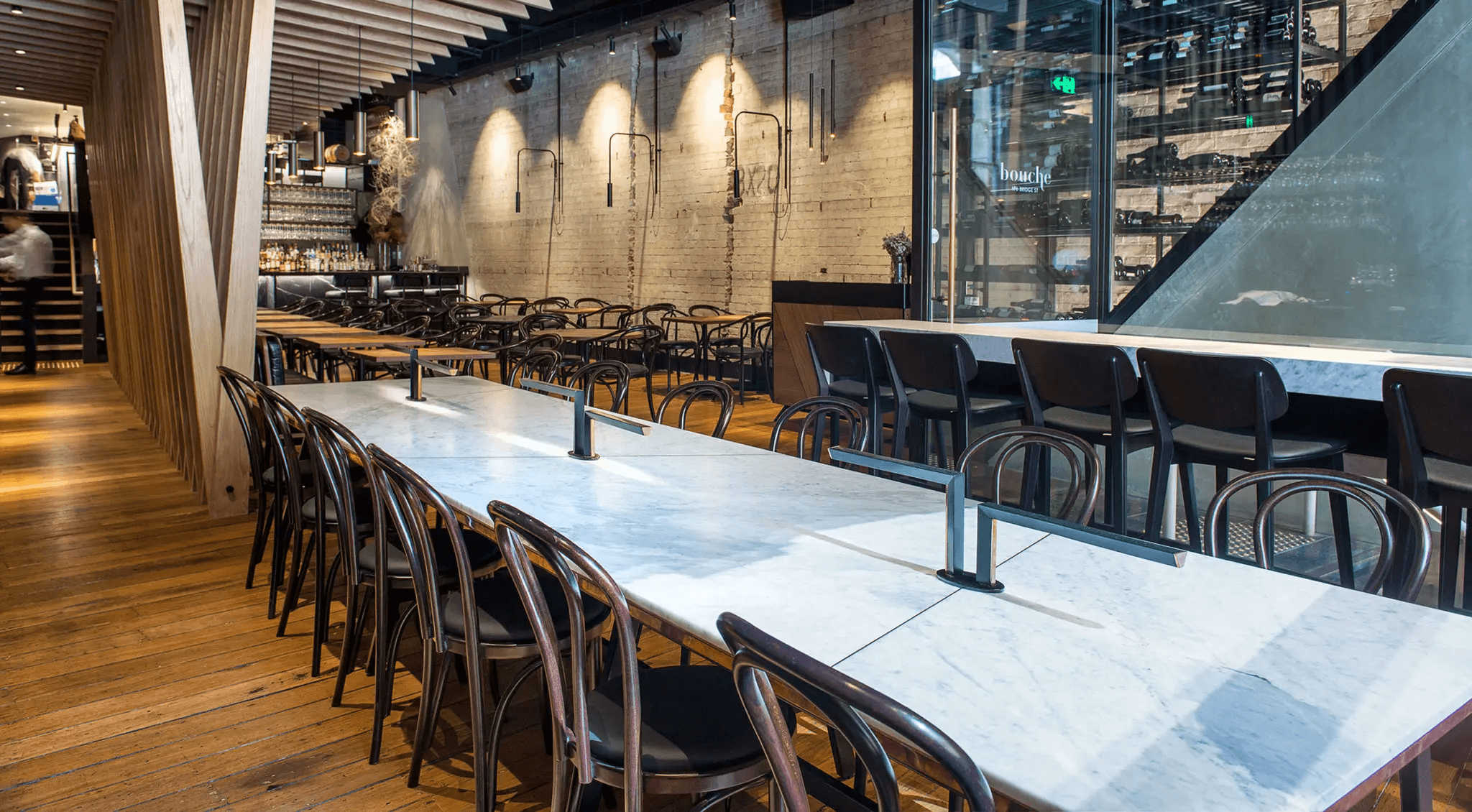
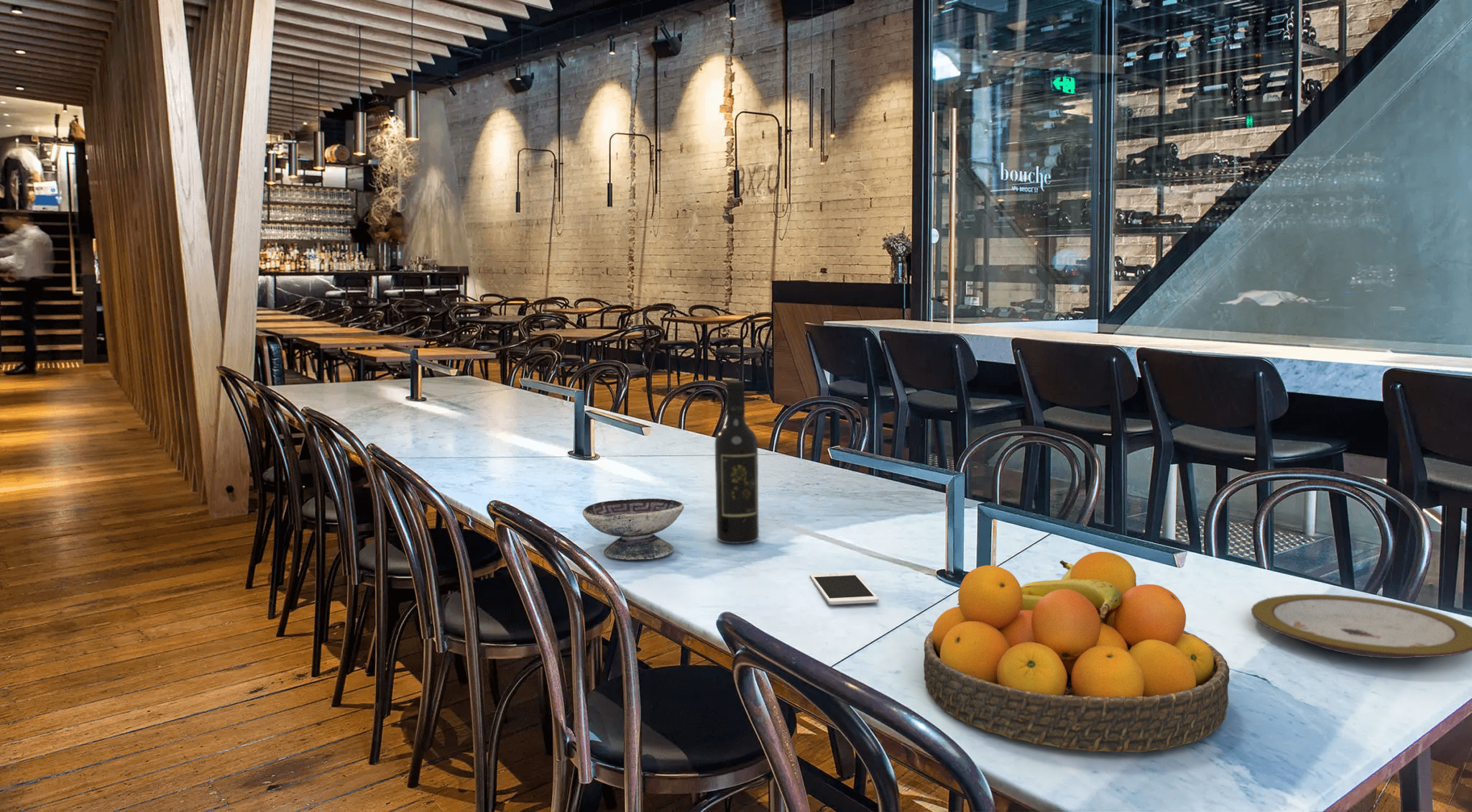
+ wine bottle [714,380,760,544]
+ plate [1251,594,1472,660]
+ cell phone [809,571,880,605]
+ fruit bowl [923,551,1231,753]
+ bowl [582,498,685,560]
